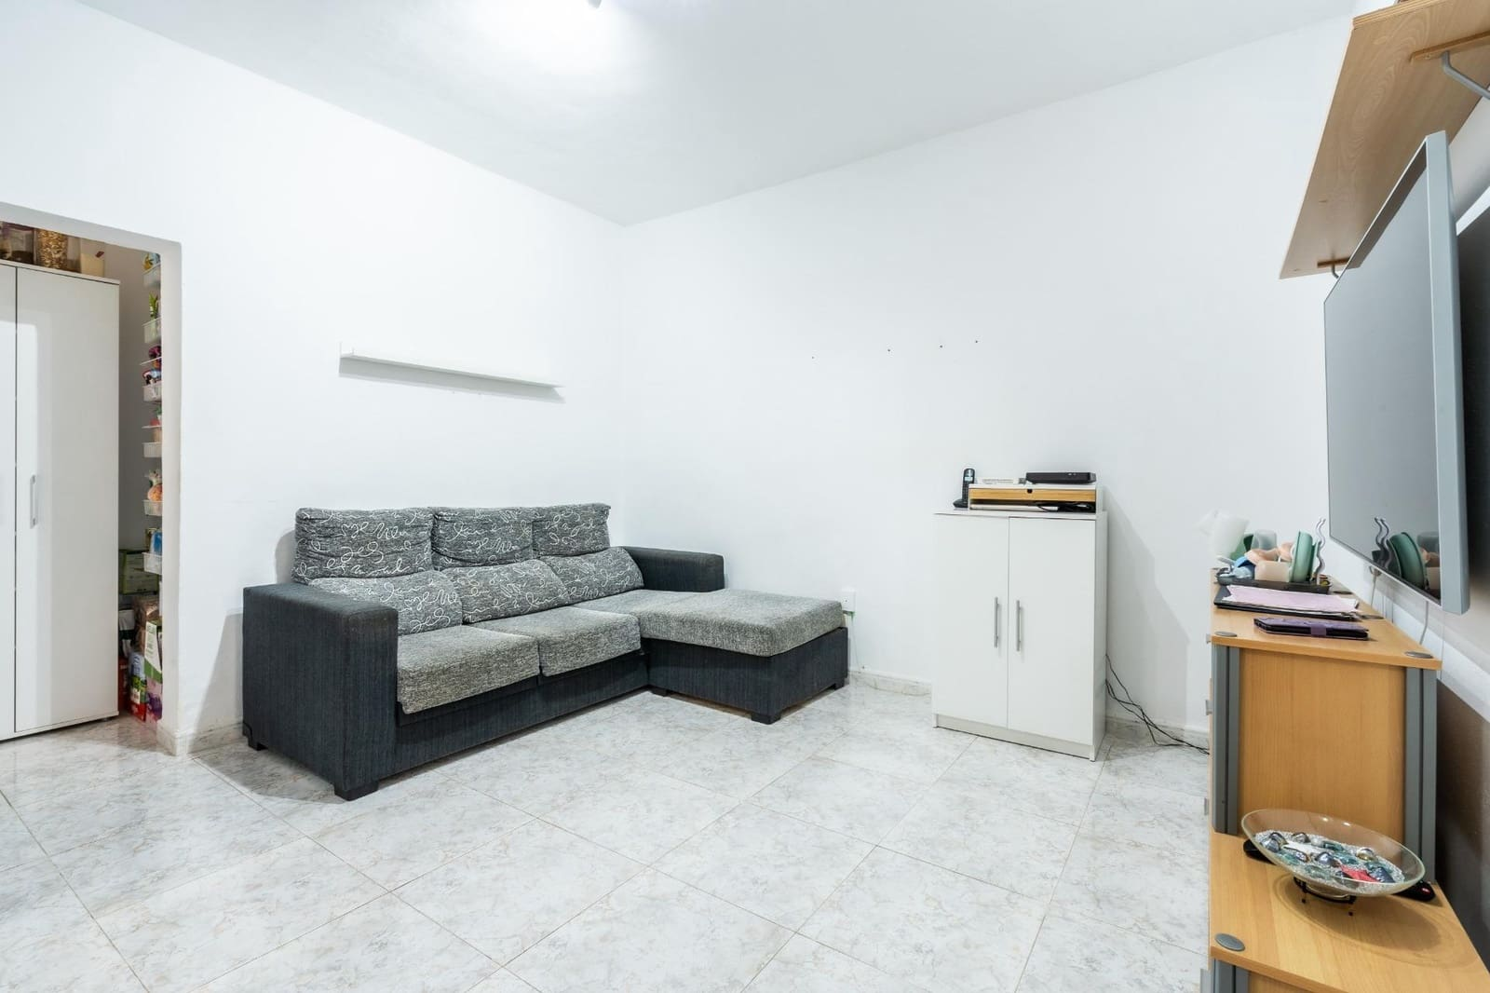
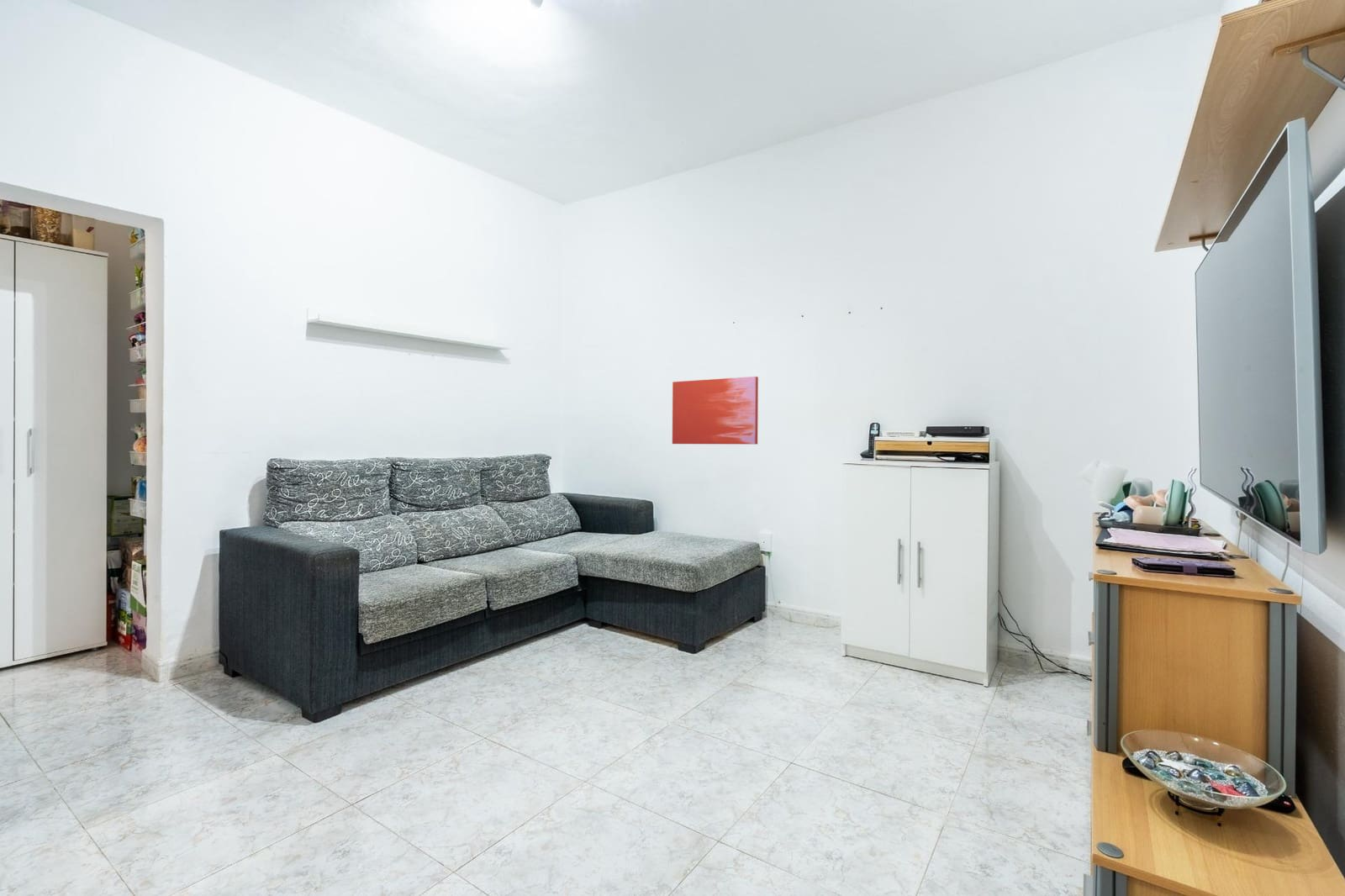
+ wall art [672,376,759,445]
